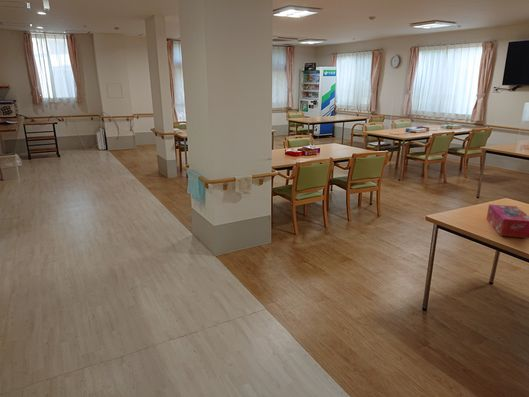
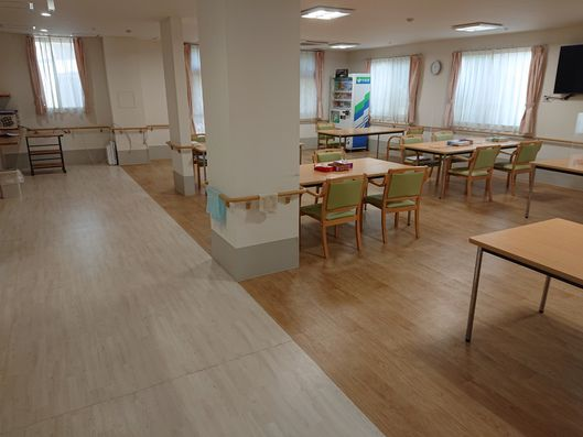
- tissue box [486,204,529,239]
